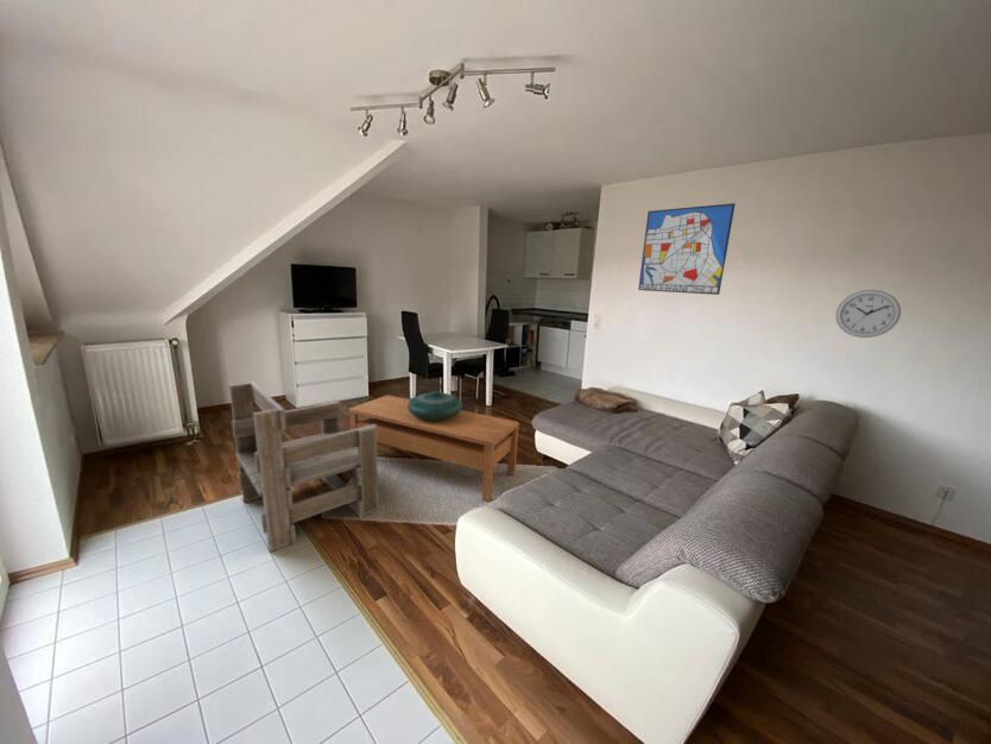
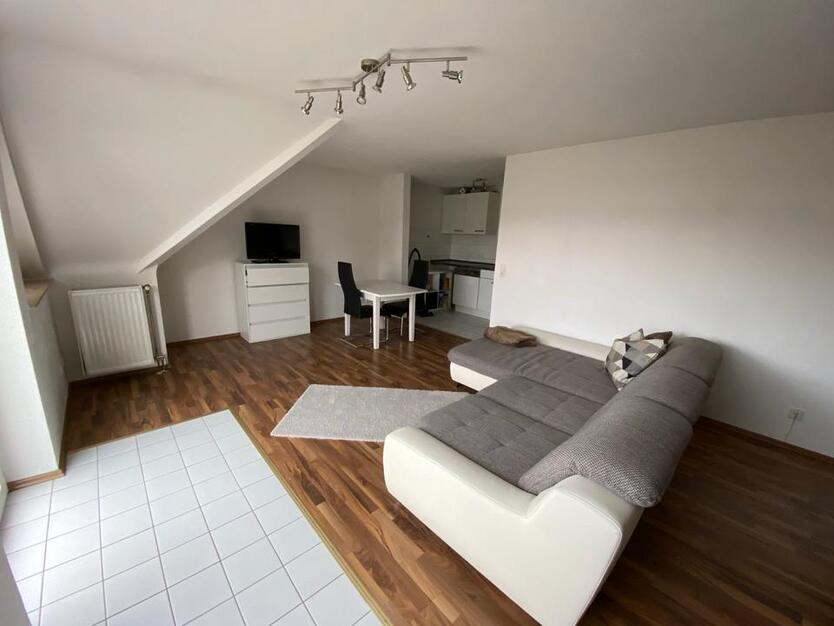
- coffee table [348,393,520,503]
- armchair [228,380,380,553]
- wall art [637,202,737,296]
- decorative bowl [408,390,463,421]
- wall clock [834,289,902,339]
